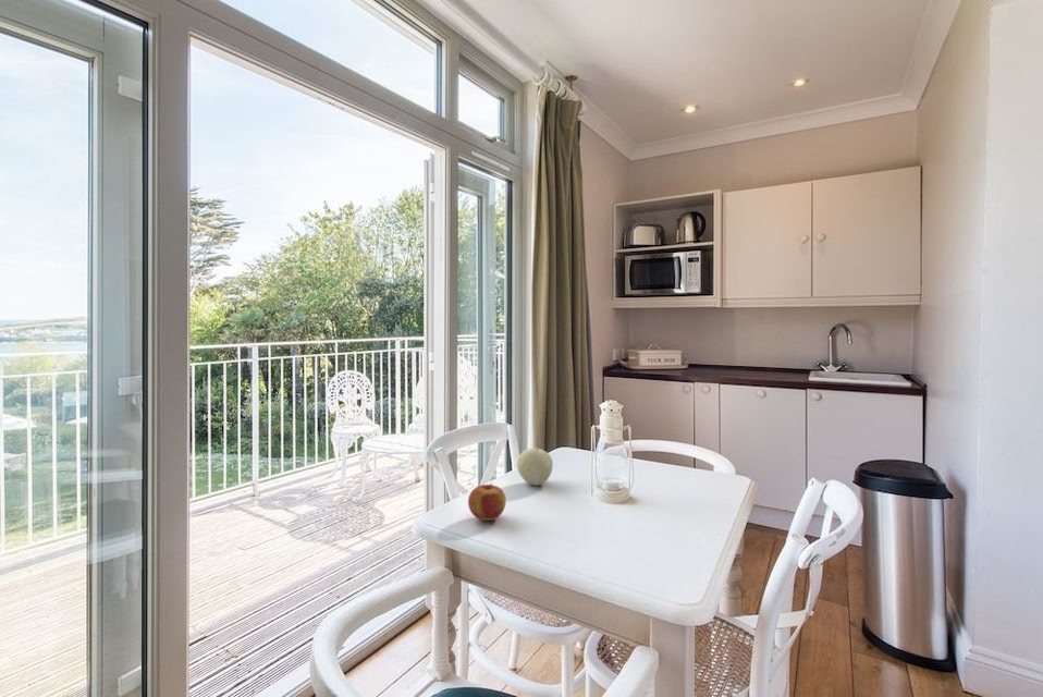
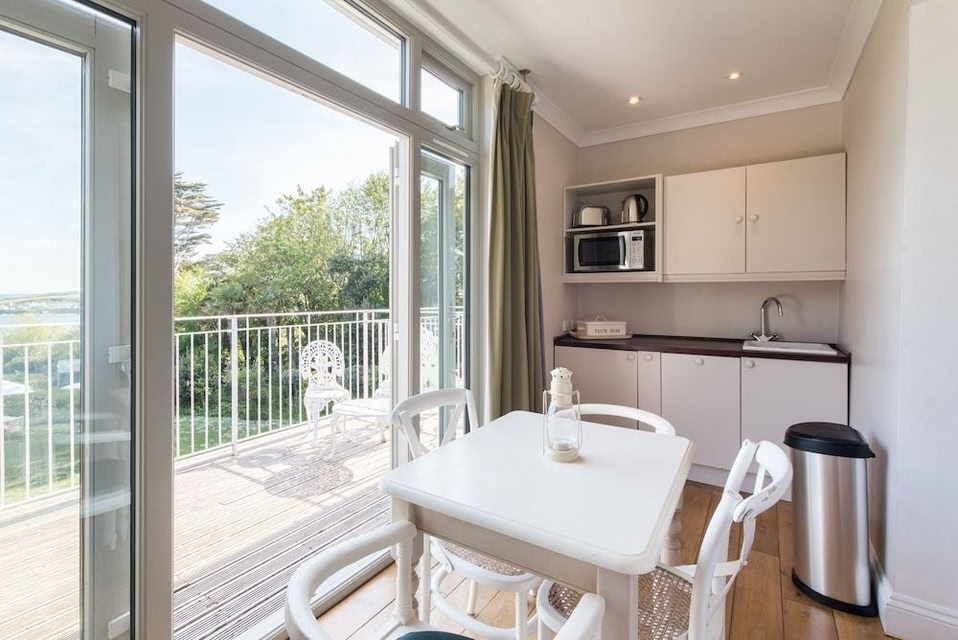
- fruit [516,447,554,487]
- apple [467,482,507,522]
